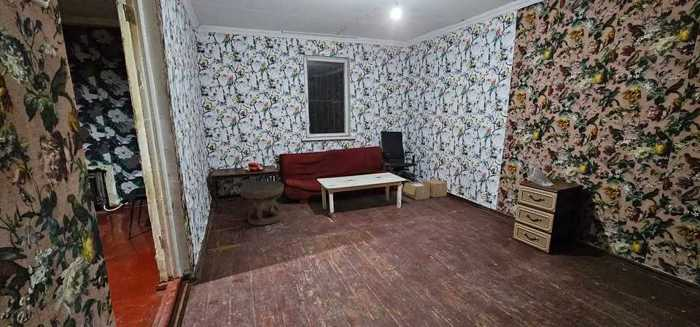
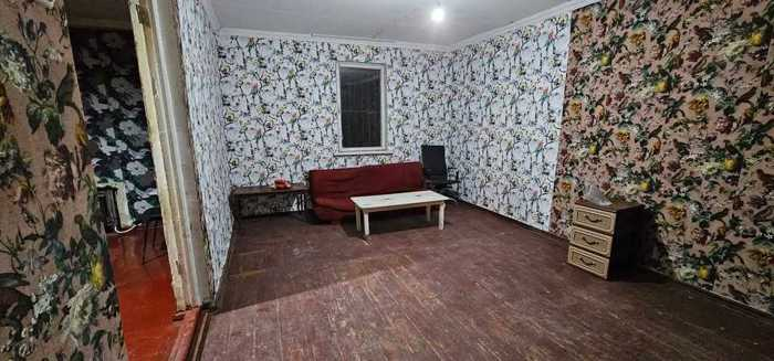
- carved stool [239,179,285,226]
- cardboard box [402,178,448,201]
